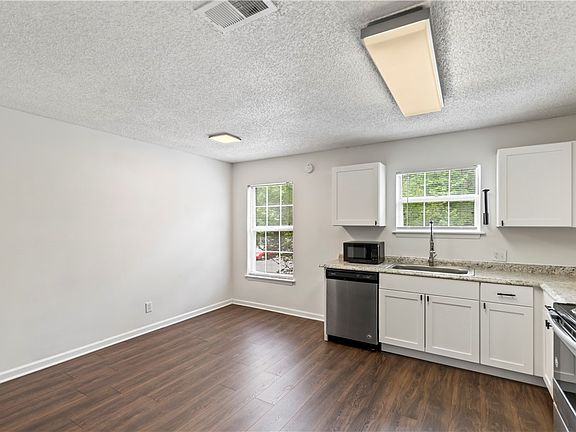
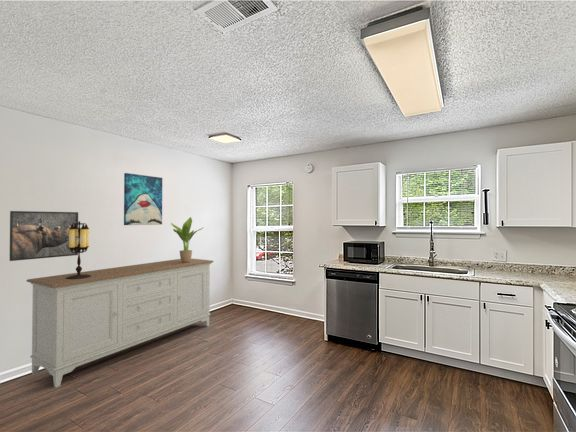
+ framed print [9,210,79,262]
+ sideboard [25,258,214,388]
+ wall art [123,172,163,226]
+ potted plant [170,216,205,263]
+ table lamp [66,220,91,279]
